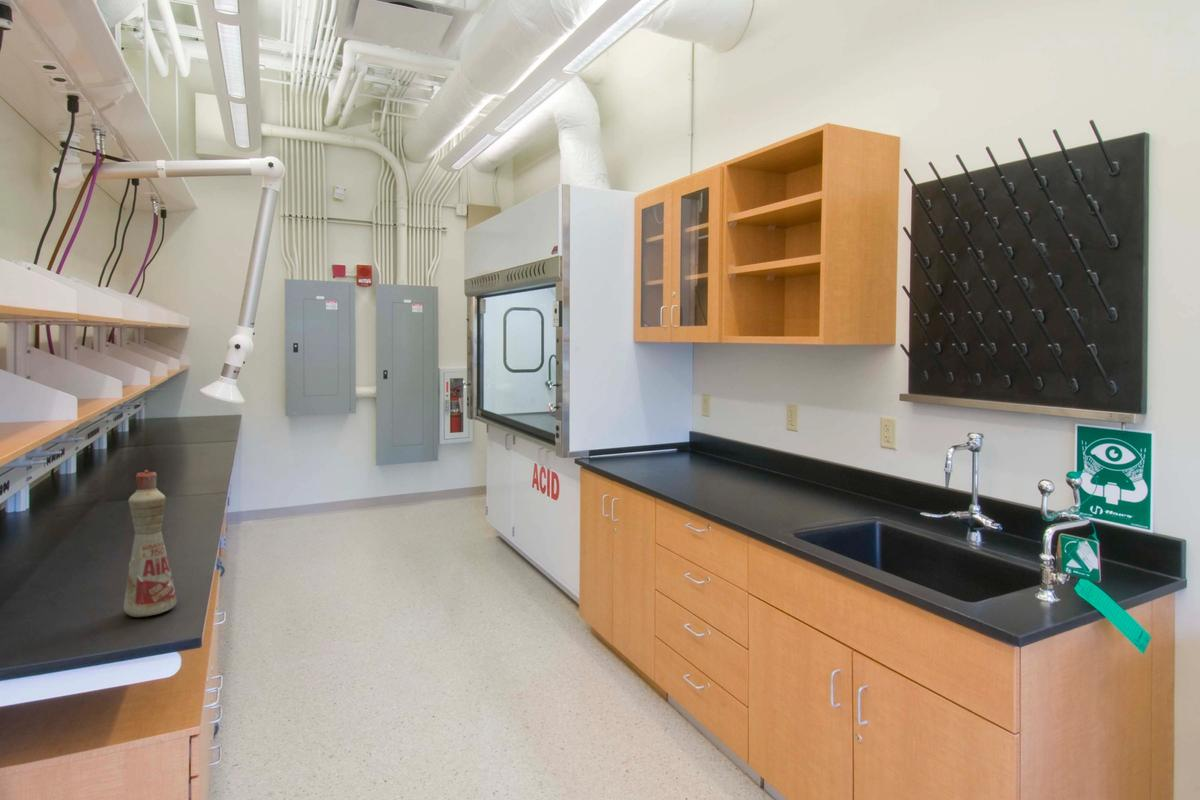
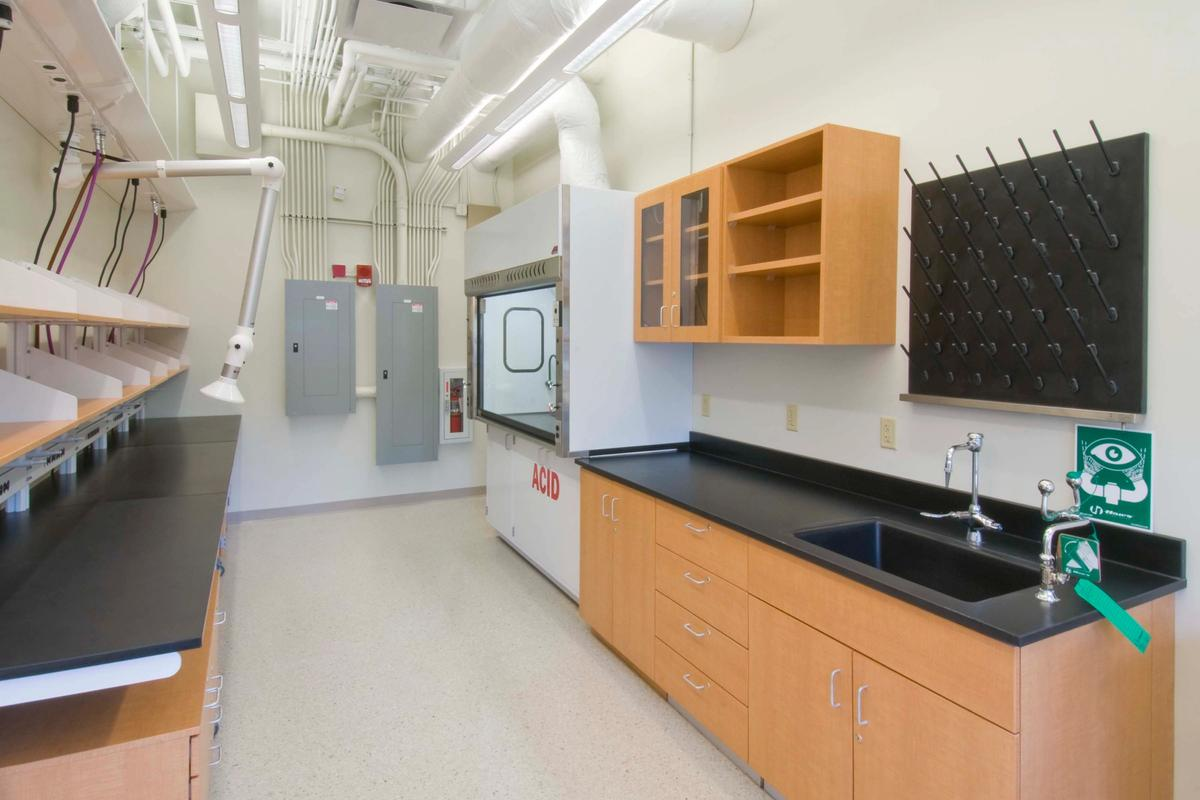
- bottle [123,469,178,618]
